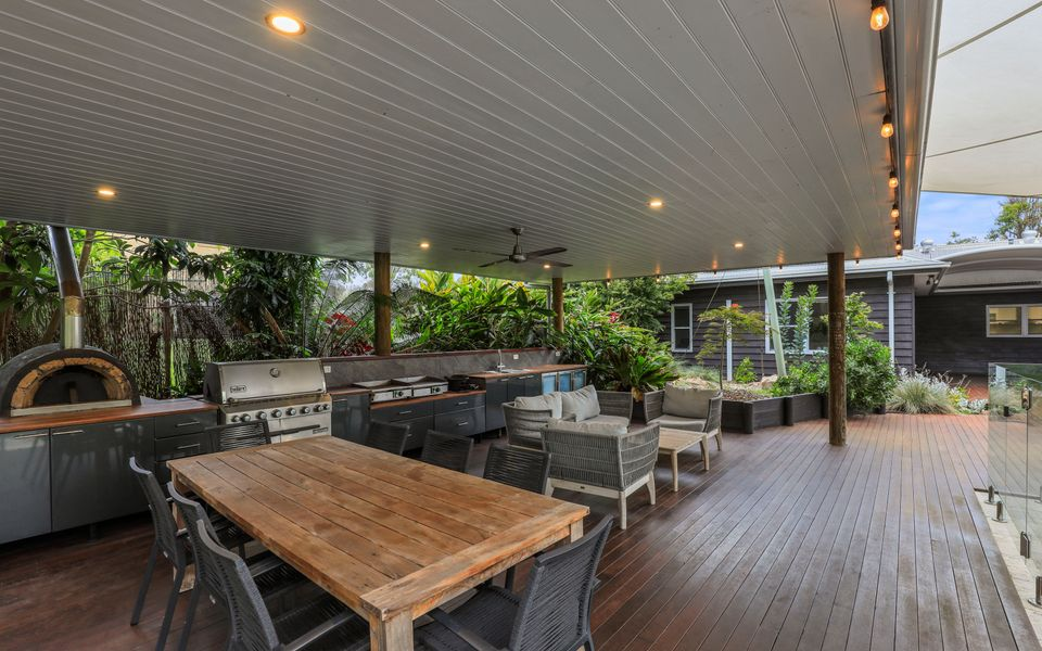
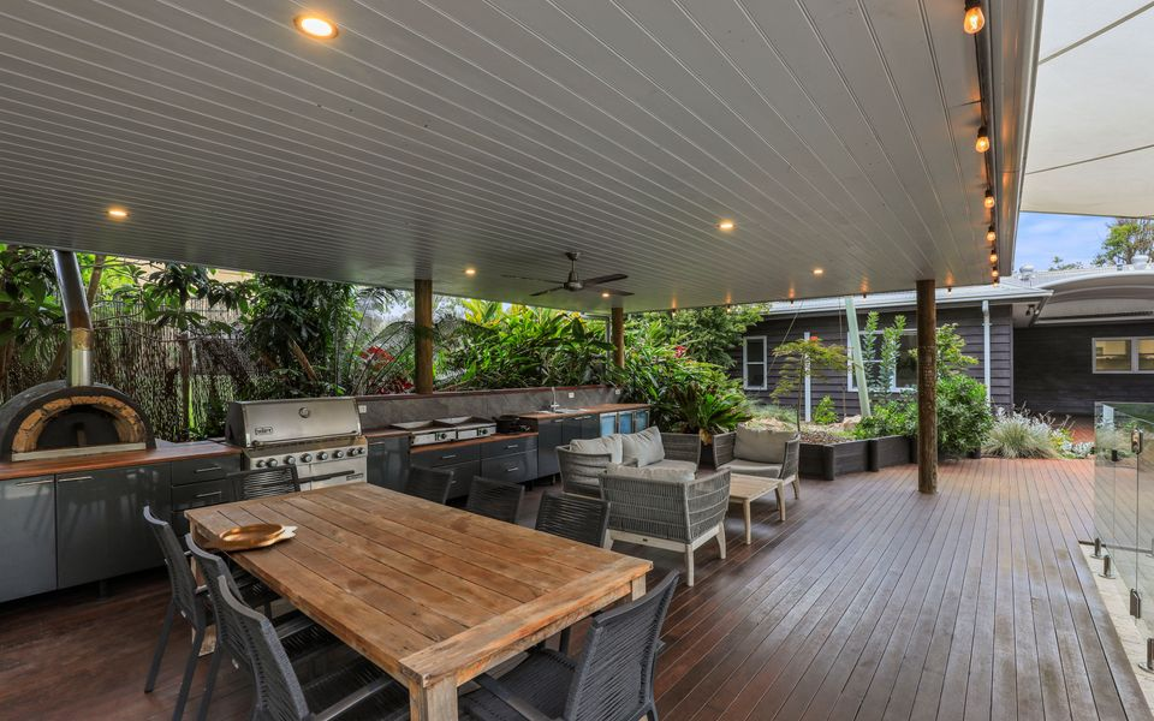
+ decorative bowl [202,523,298,552]
